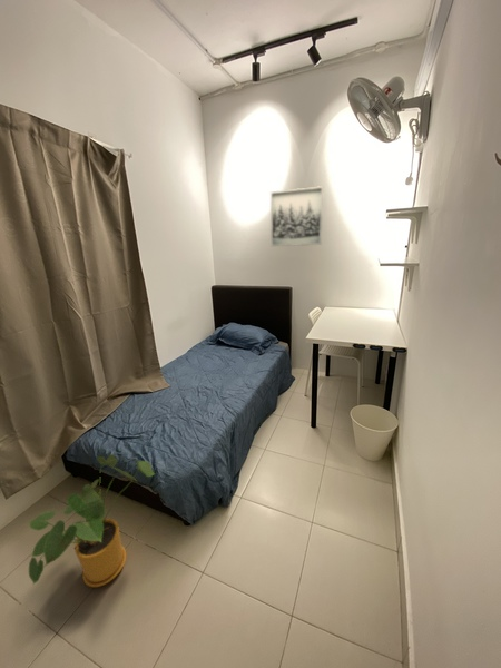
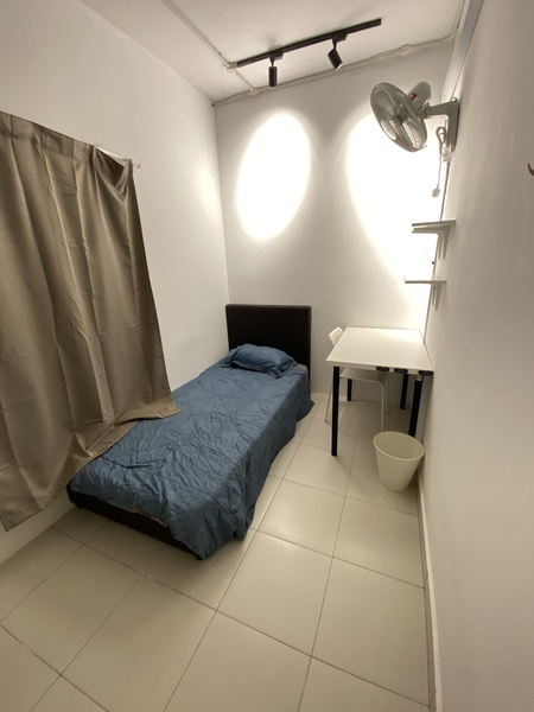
- wall art [269,185,325,247]
- house plant [28,453,156,588]
